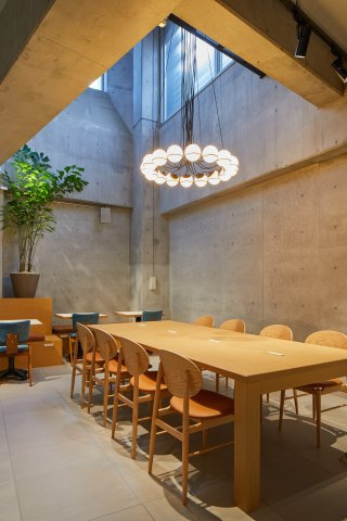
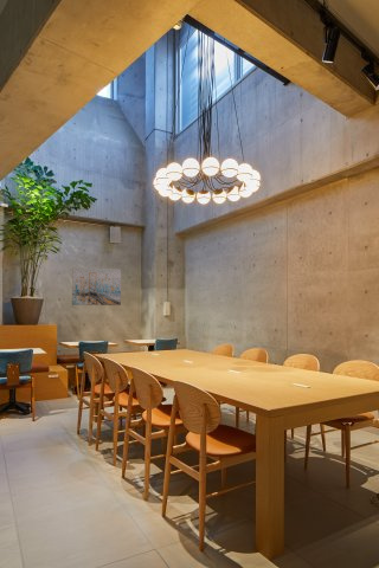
+ wall art [71,266,122,306]
